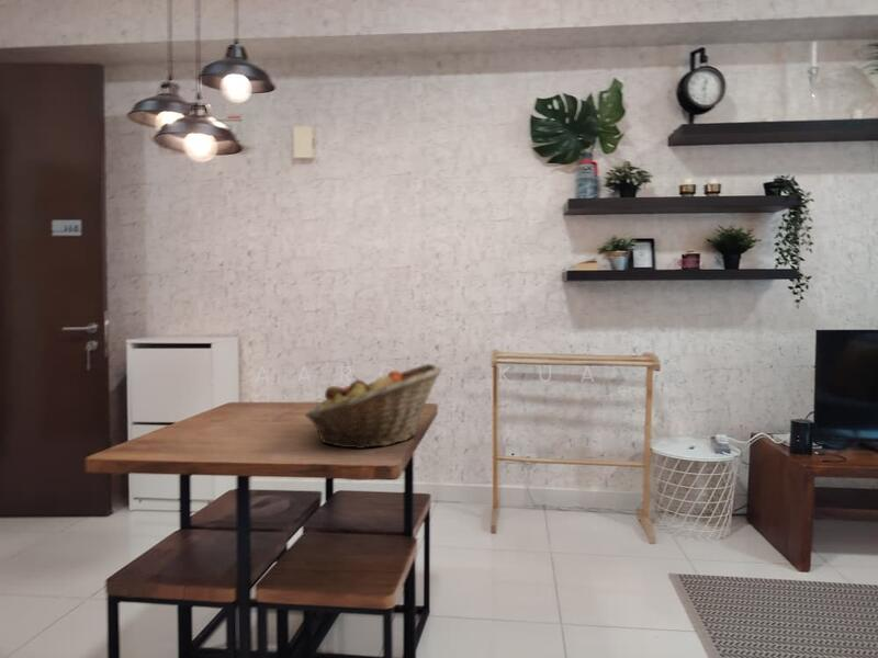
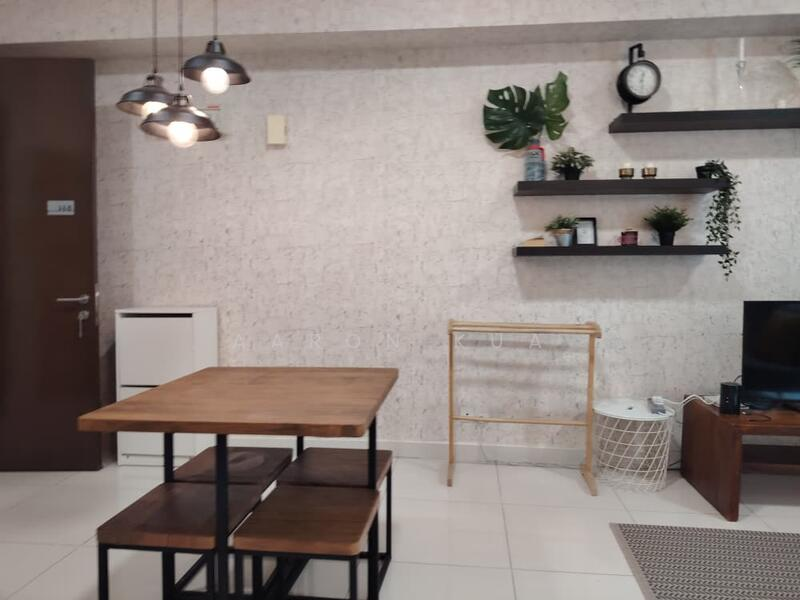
- fruit basket [304,363,442,450]
